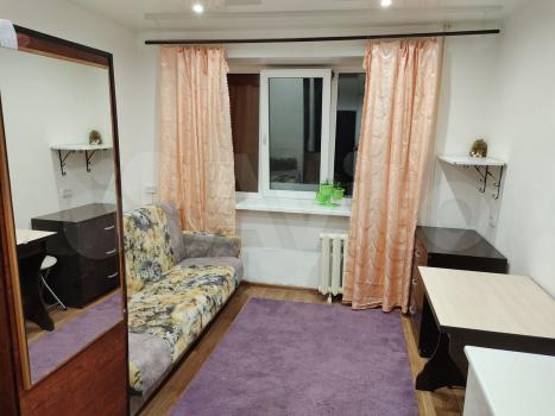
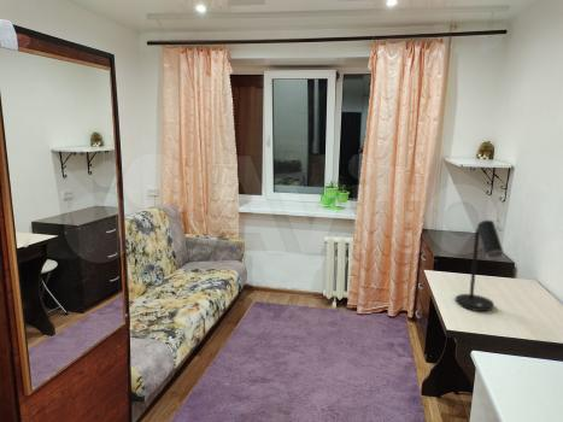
+ desk lamp [454,219,505,312]
